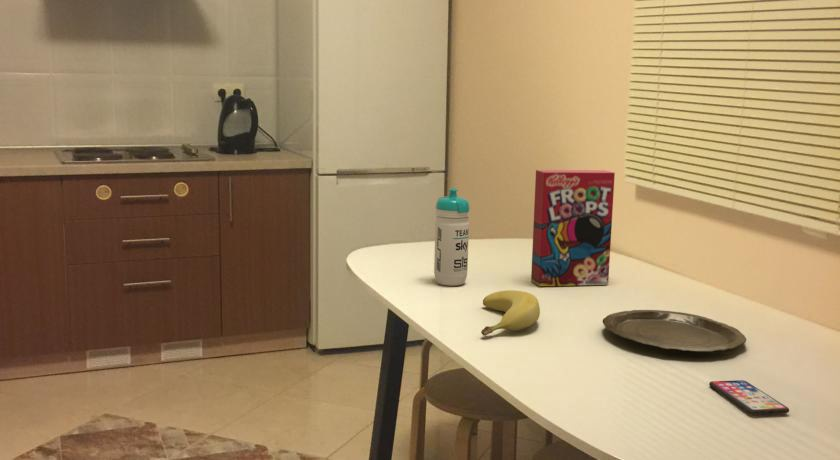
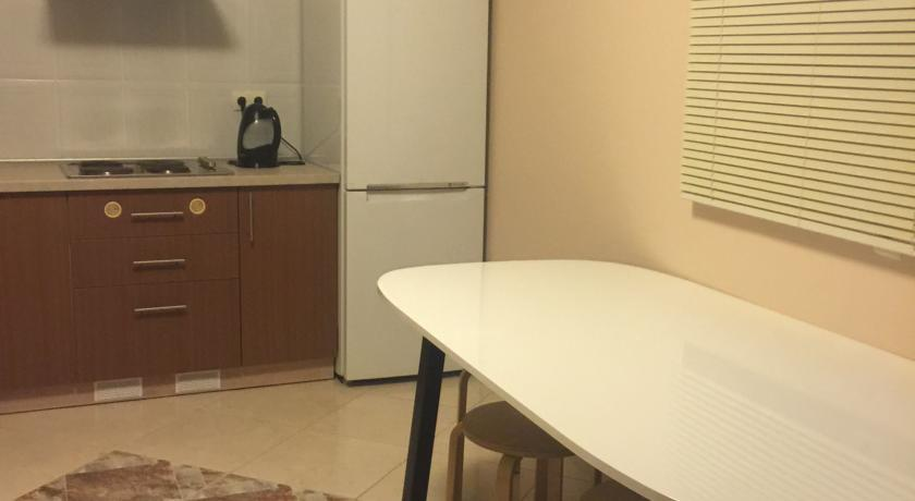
- banana [480,289,541,336]
- plate [602,309,747,353]
- cereal box [530,169,616,287]
- water bottle [433,187,471,287]
- smartphone [708,379,790,416]
